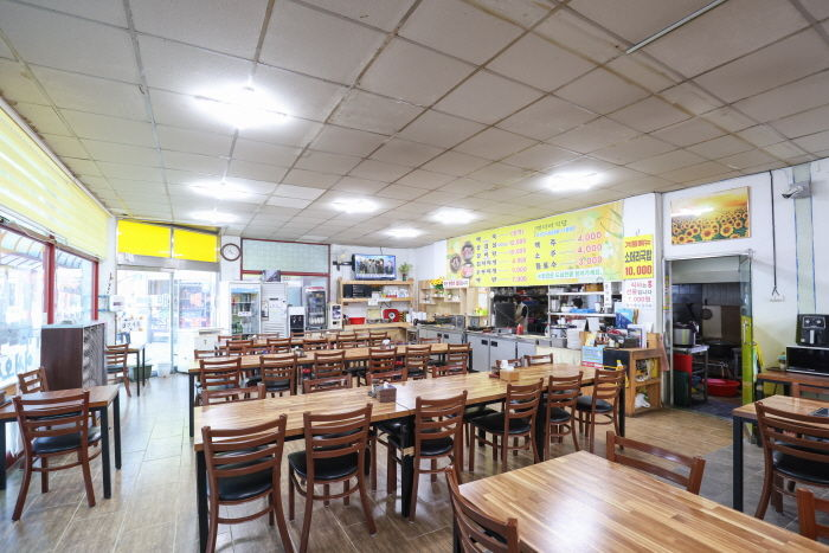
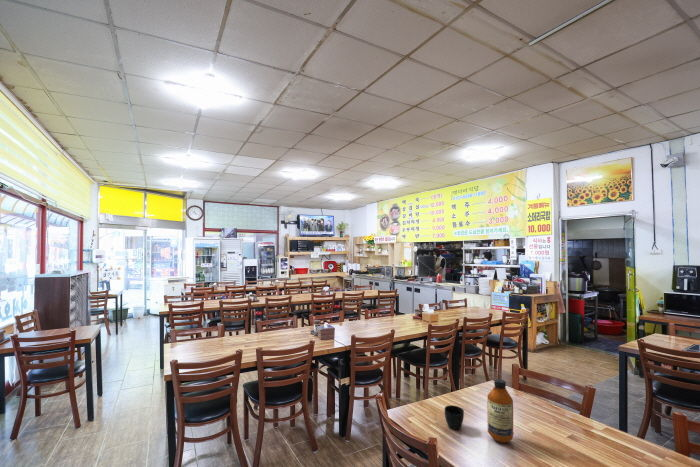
+ bottle [486,378,514,444]
+ cup [444,404,465,431]
